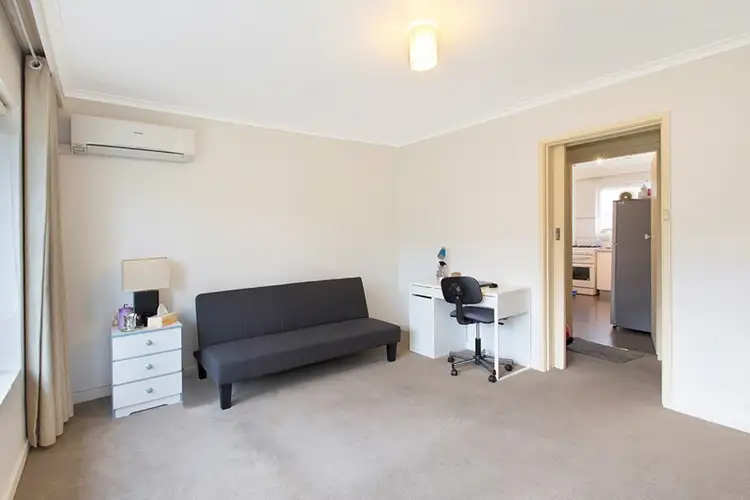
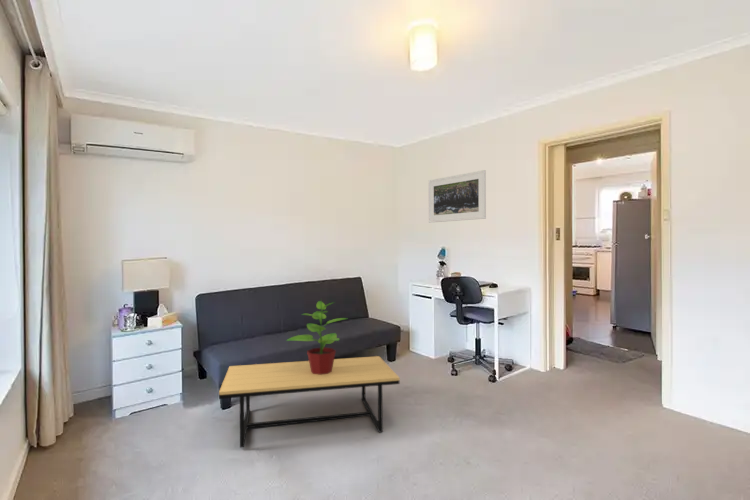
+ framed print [428,169,487,224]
+ potted plant [285,299,348,375]
+ coffee table [218,355,400,448]
